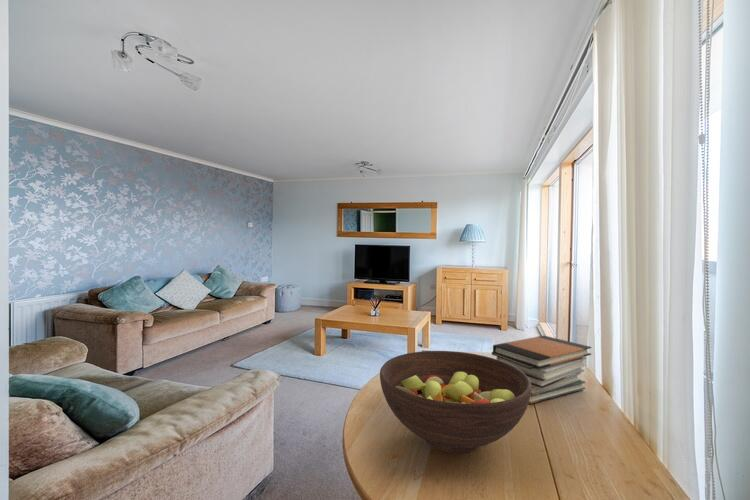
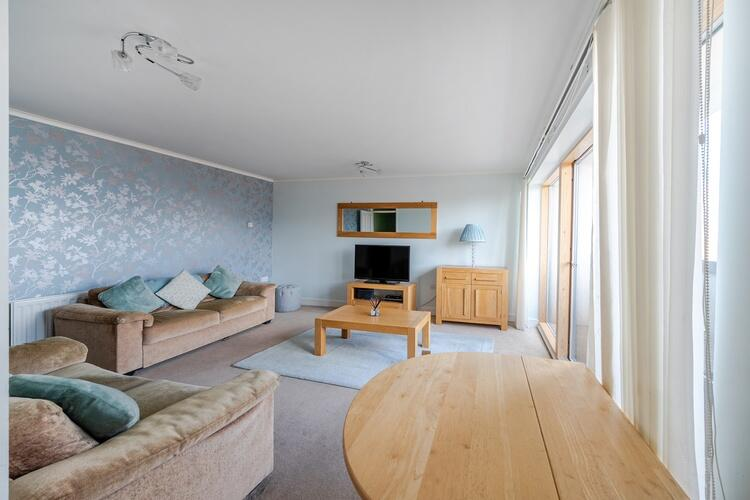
- book stack [491,335,592,405]
- fruit bowl [379,350,531,454]
